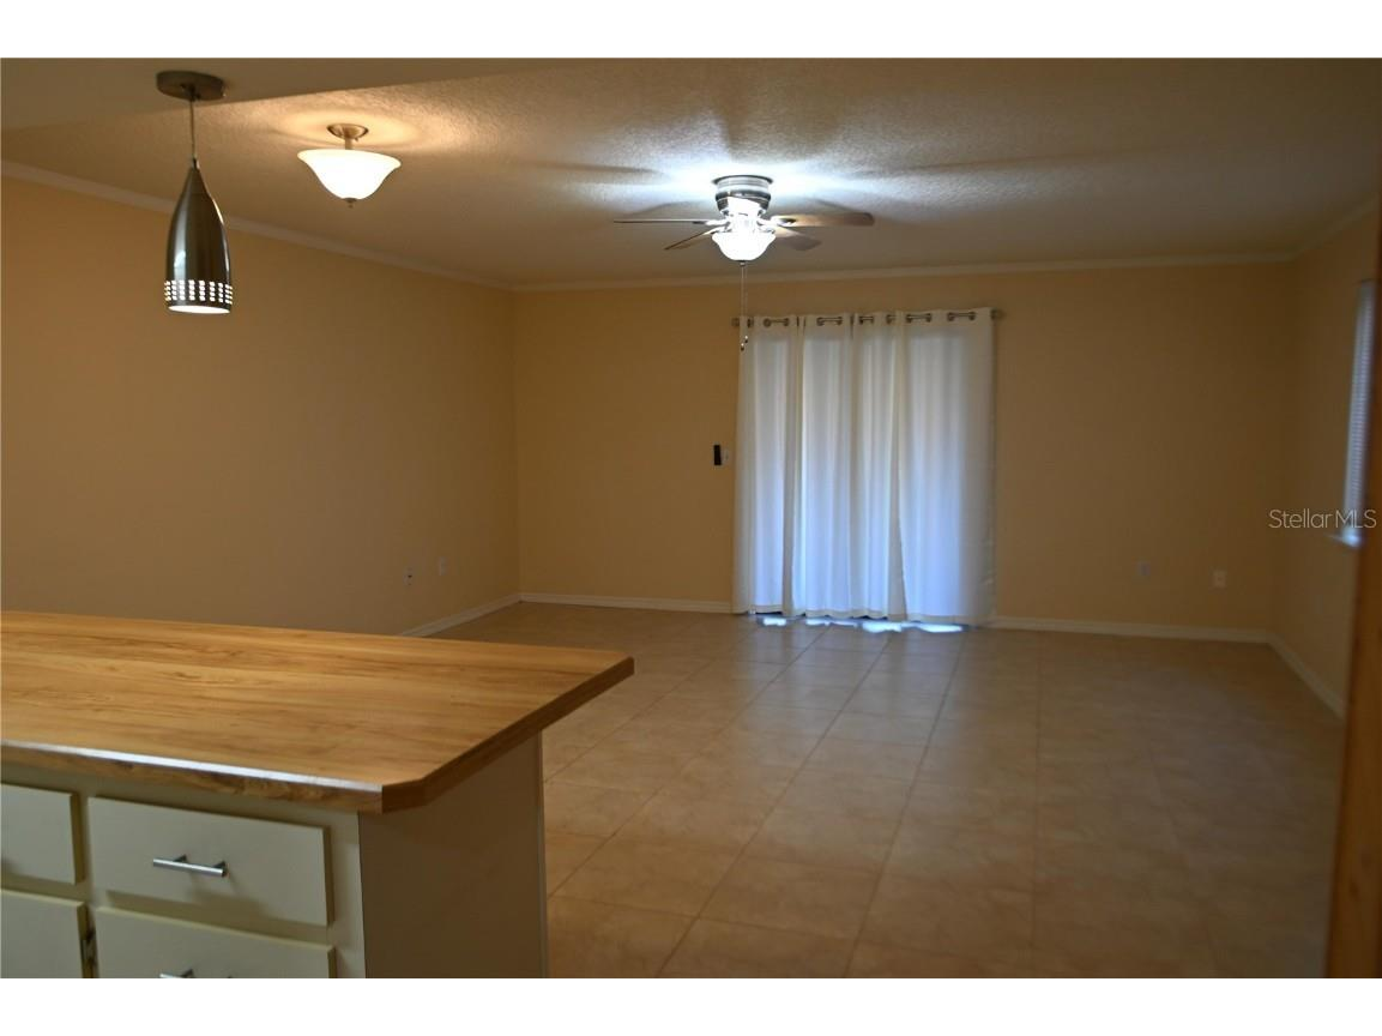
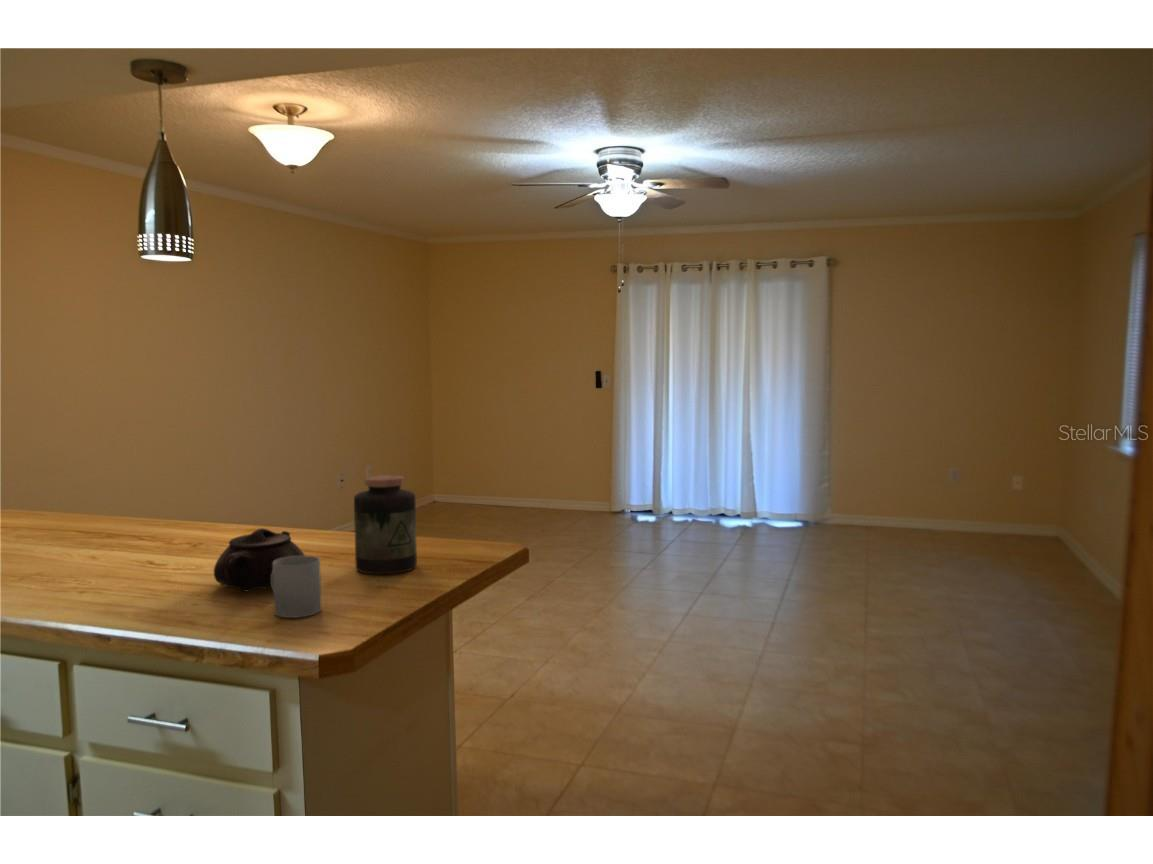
+ teapot [213,527,306,592]
+ mug [271,555,322,619]
+ jar [353,474,418,575]
